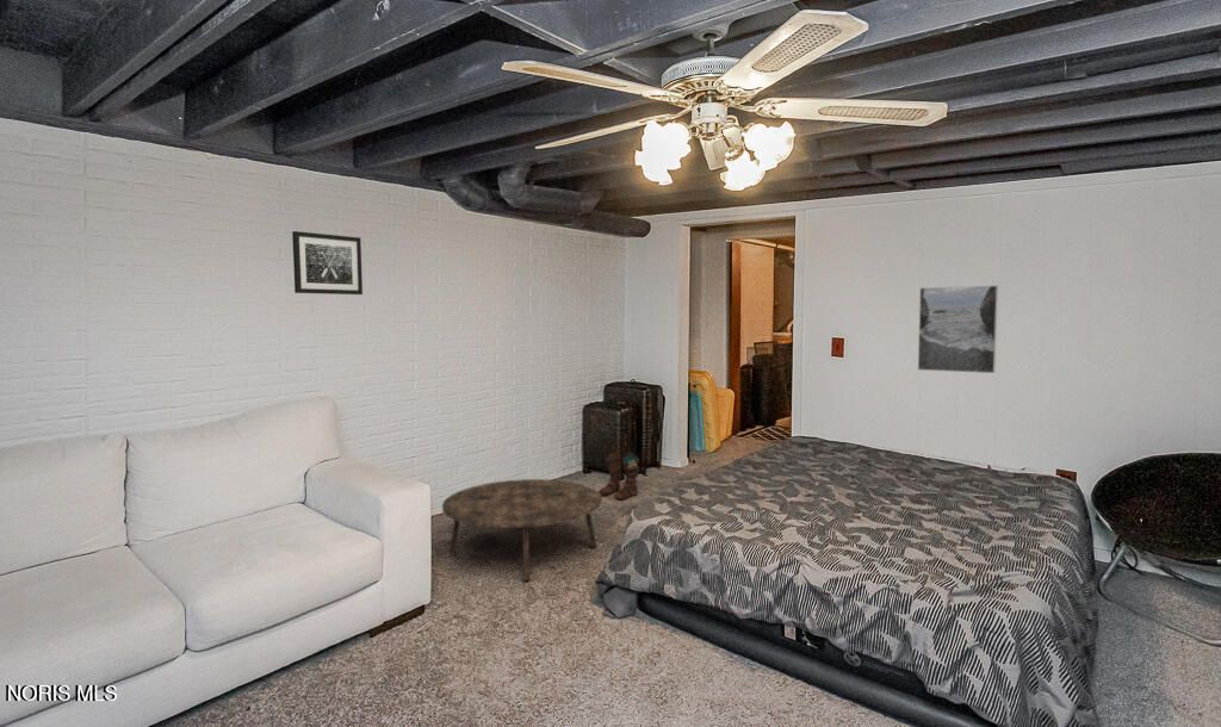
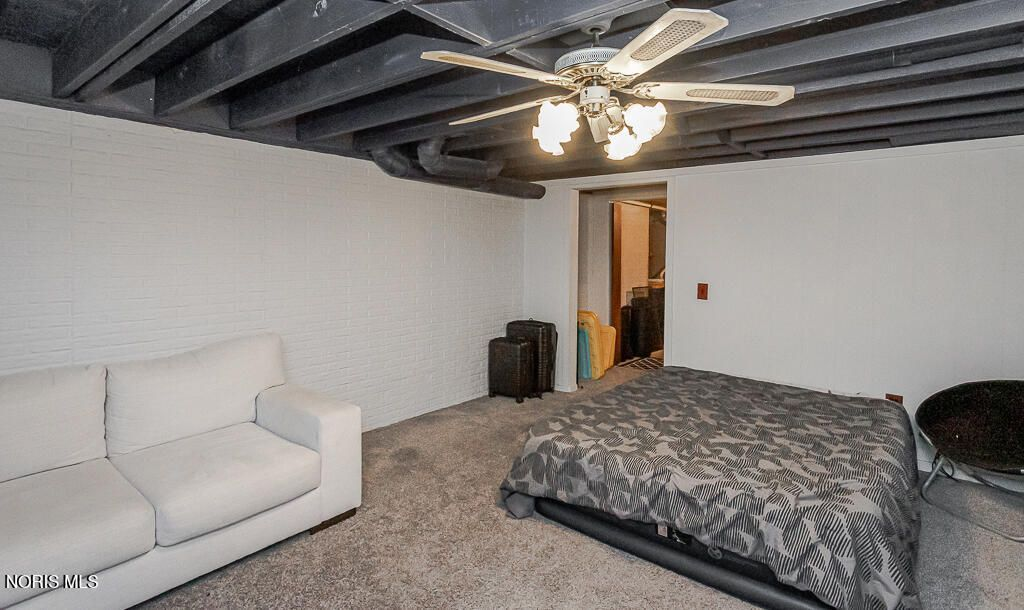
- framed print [917,285,999,374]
- boots [597,451,640,501]
- coffee table [441,478,602,582]
- wall art [291,230,364,296]
